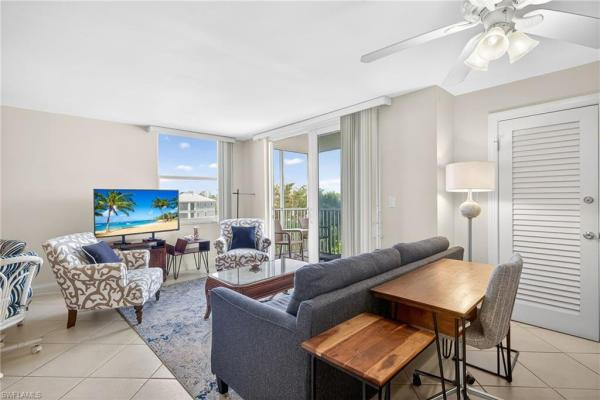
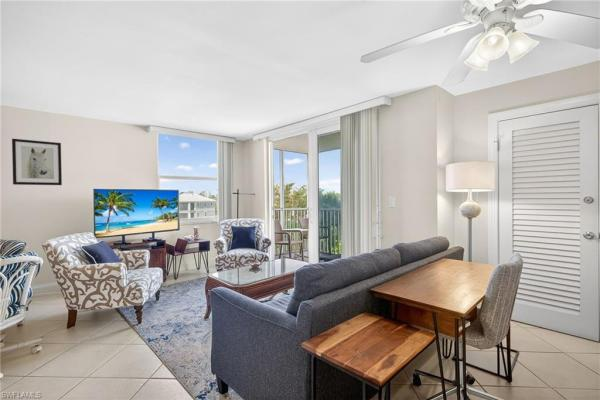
+ wall art [11,138,63,186]
